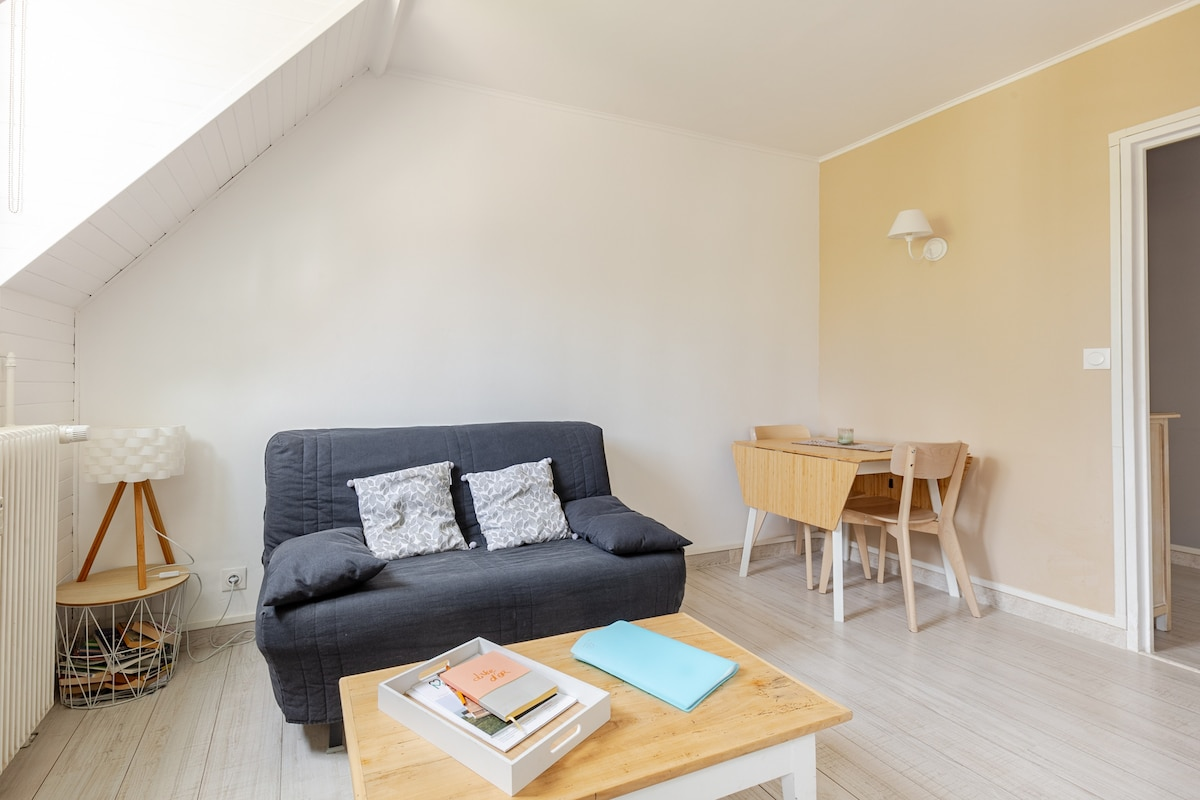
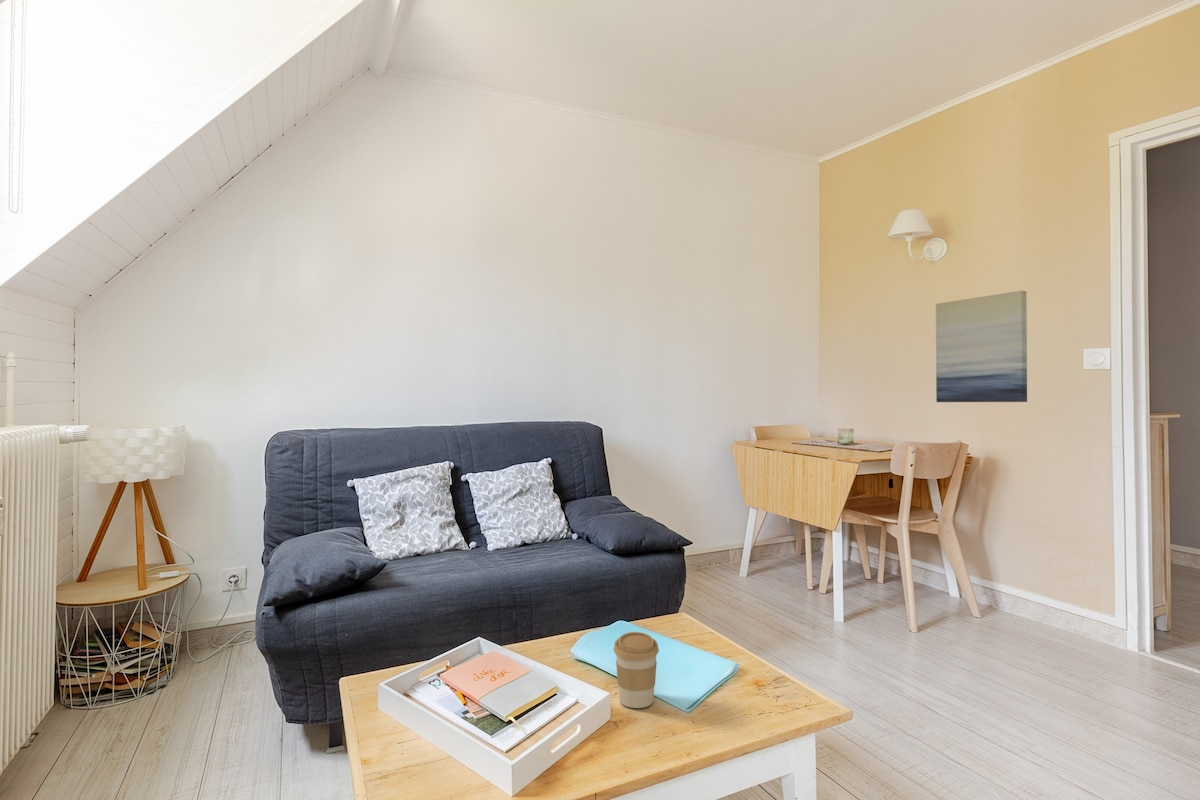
+ coffee cup [613,631,660,709]
+ wall art [935,290,1028,403]
